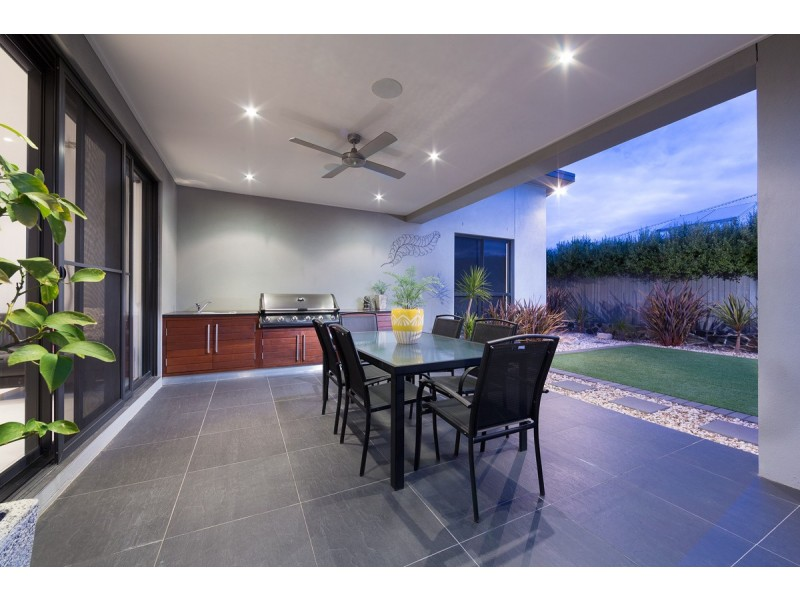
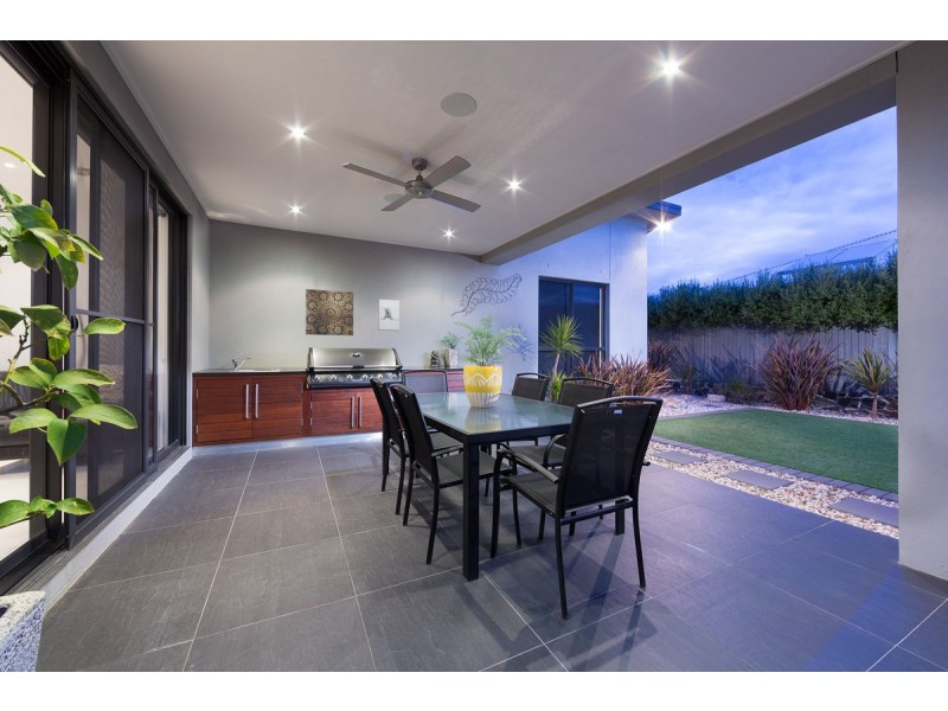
+ wall art [305,288,354,337]
+ wall sculpture [377,299,401,332]
